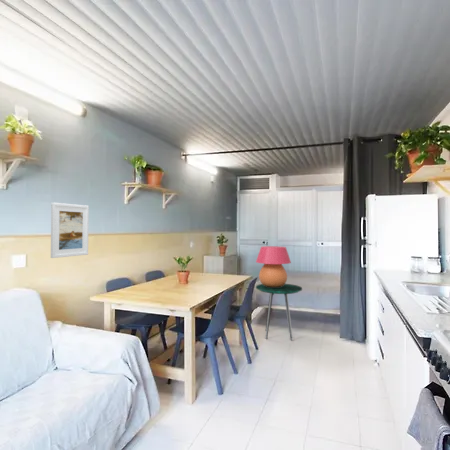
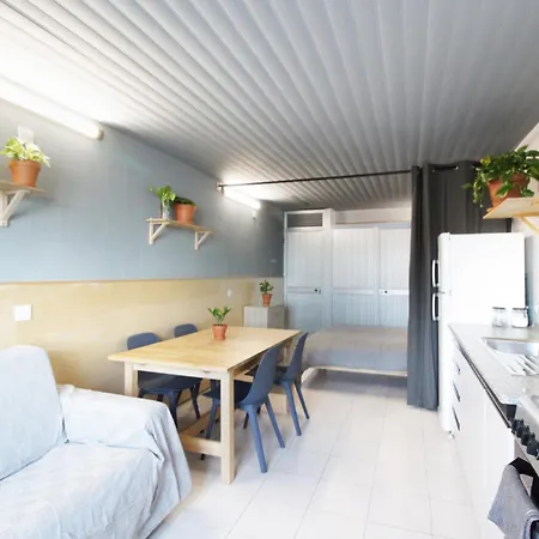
- side table [255,283,303,341]
- table lamp [255,245,292,287]
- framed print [50,202,90,259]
